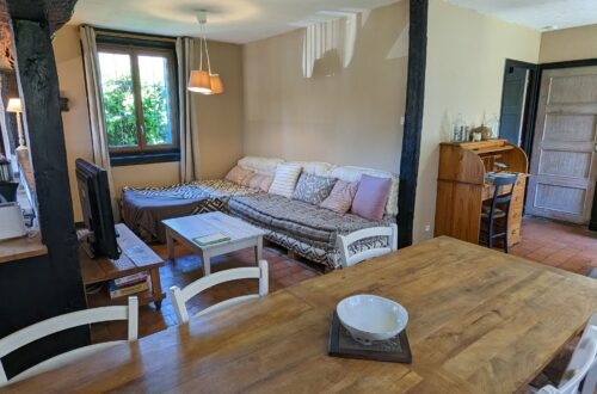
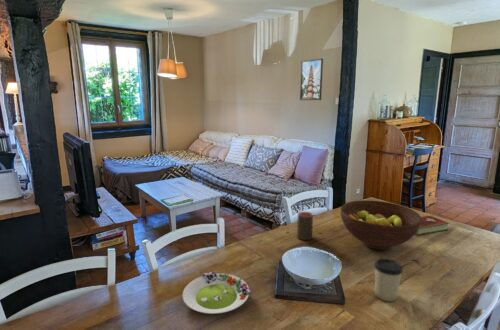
+ cup [296,211,314,241]
+ cup [373,258,404,303]
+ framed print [299,57,324,101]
+ fruit bowl [339,199,422,251]
+ salad plate [182,271,252,315]
+ hardcover book [415,214,450,236]
